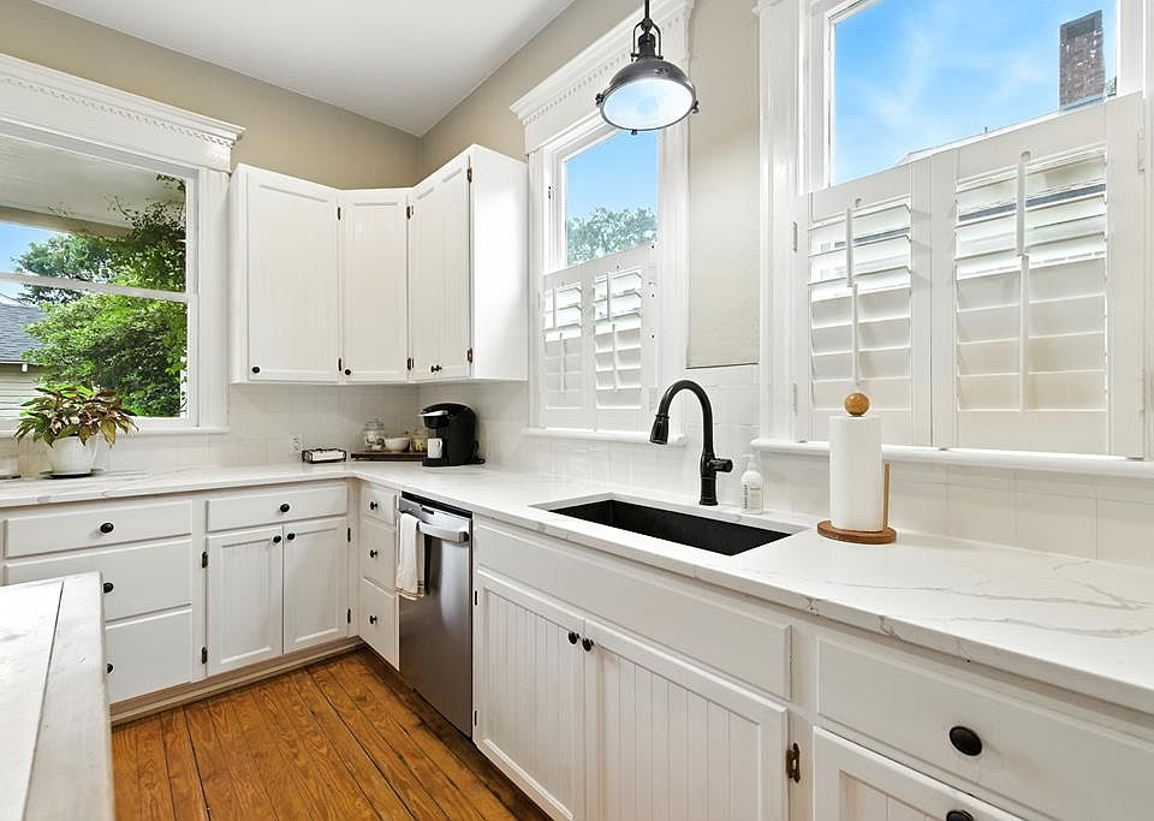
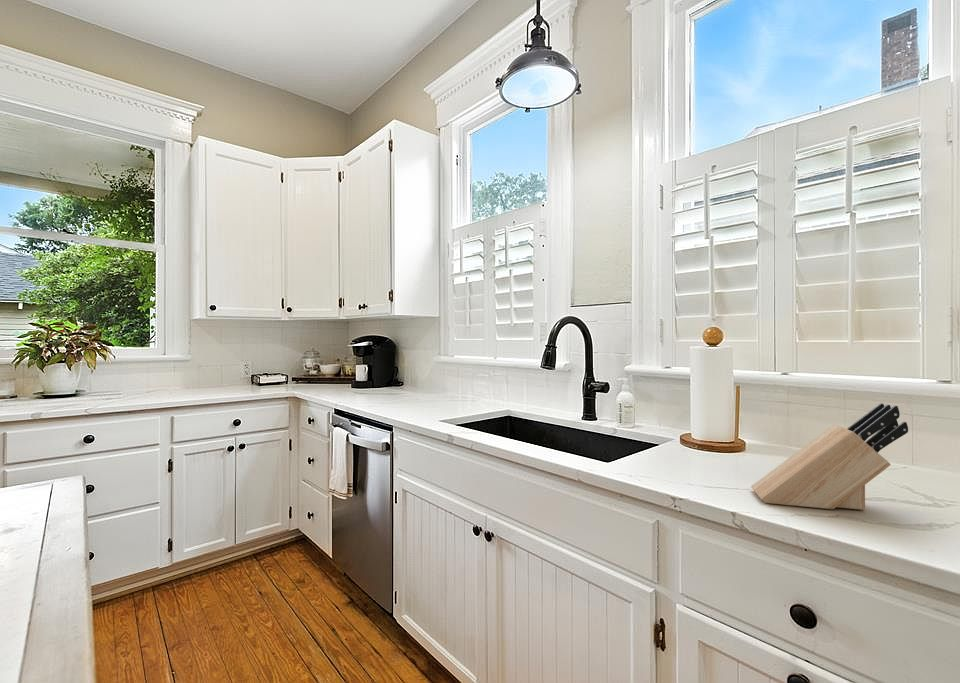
+ knife block [750,402,909,511]
